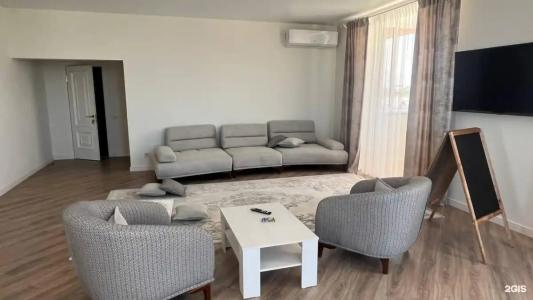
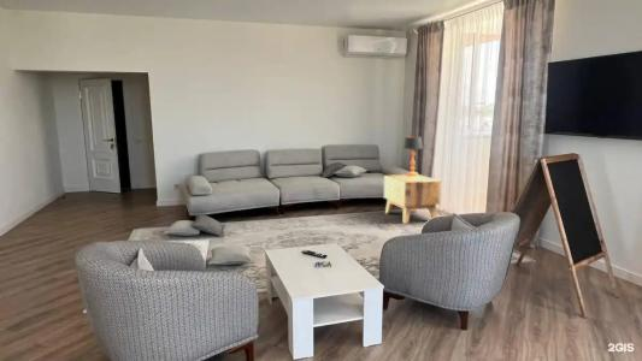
+ side table [383,173,442,225]
+ table lamp [402,135,424,176]
